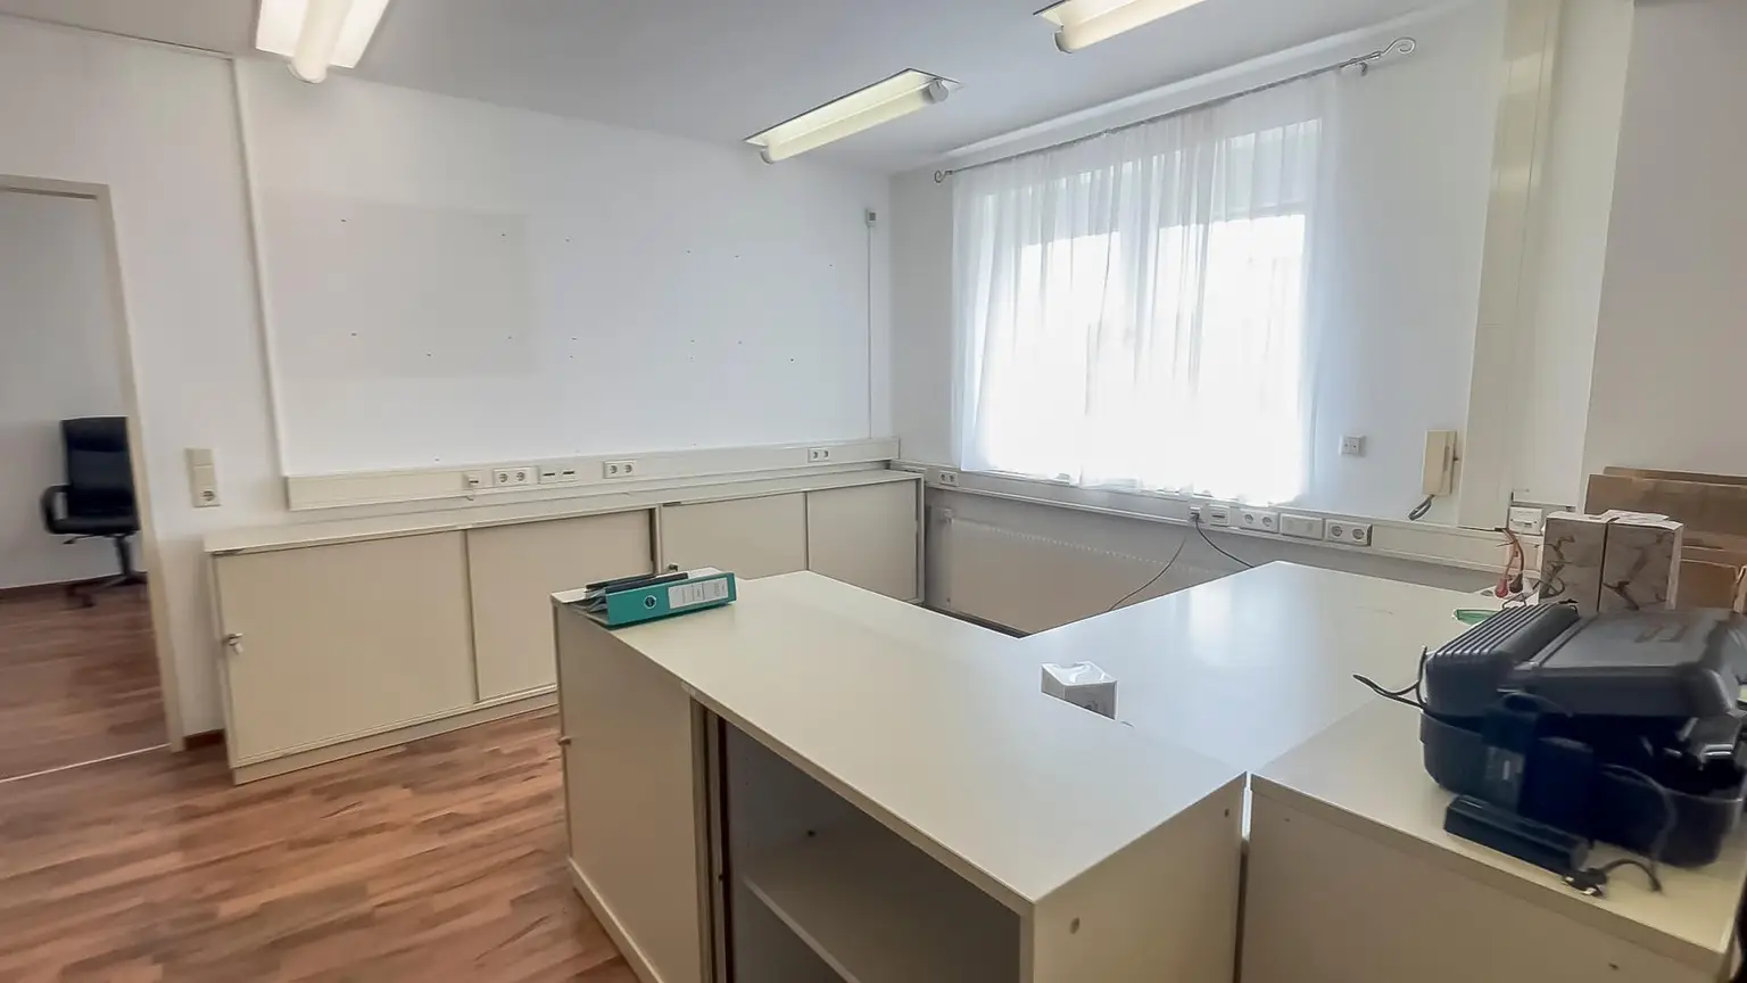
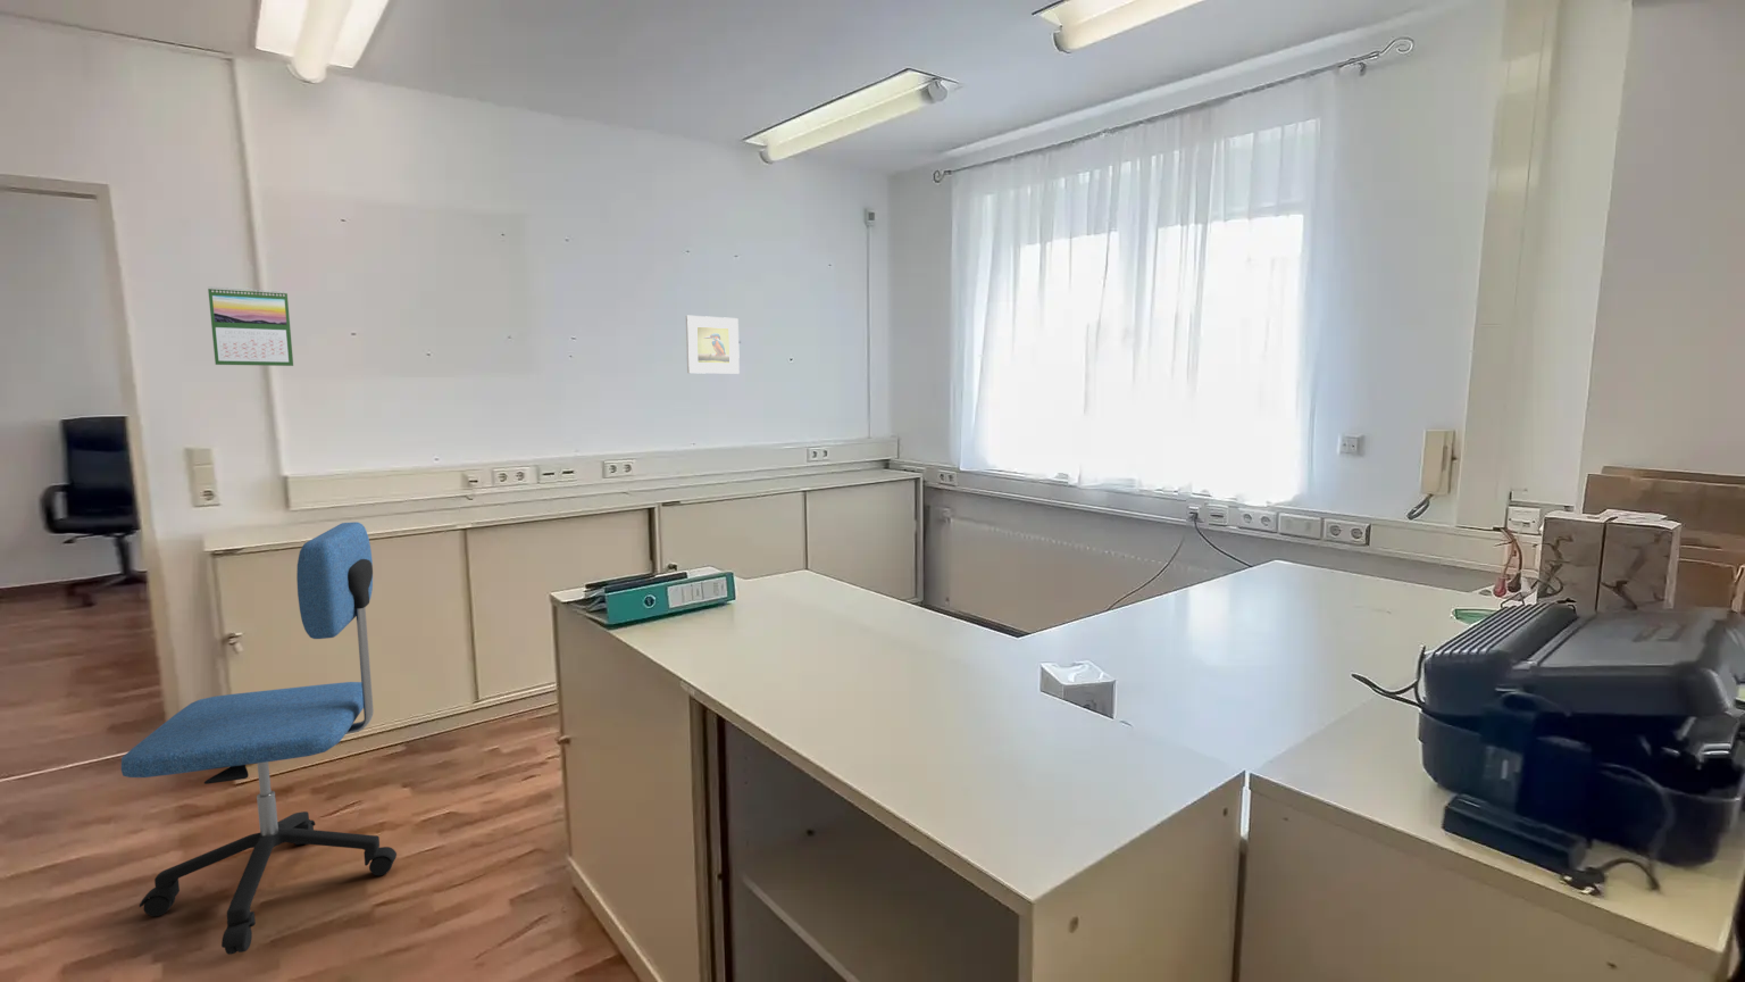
+ office chair [120,520,398,956]
+ calendar [207,287,295,367]
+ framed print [686,315,741,375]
